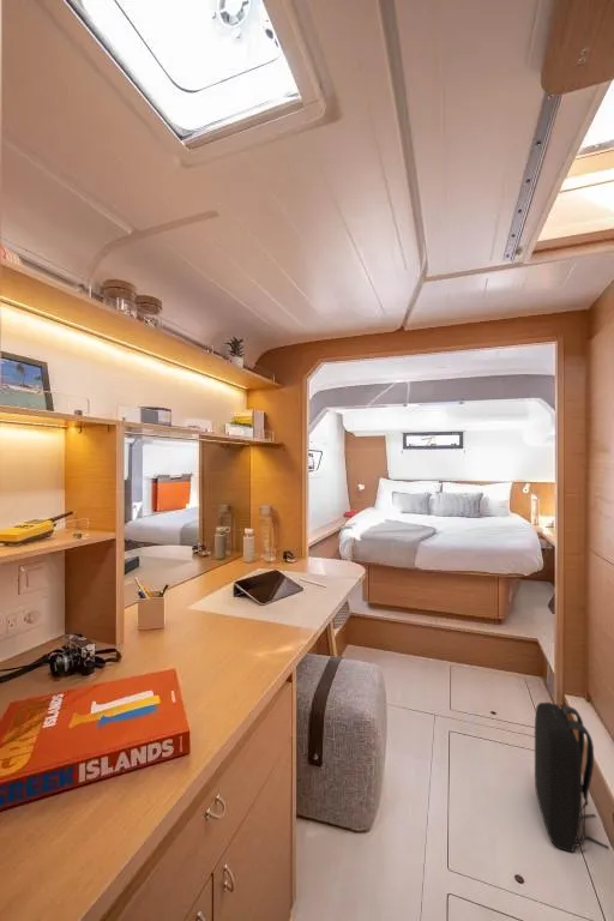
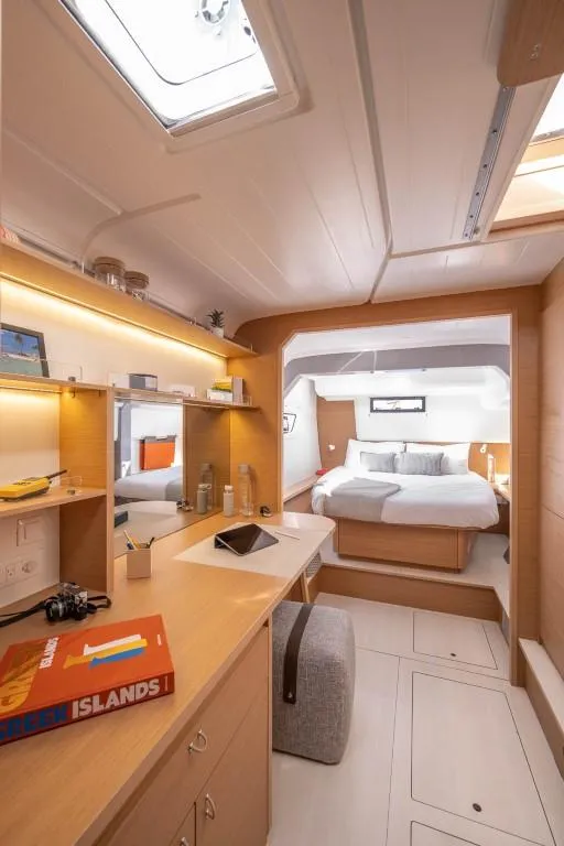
- backpack [532,702,610,853]
